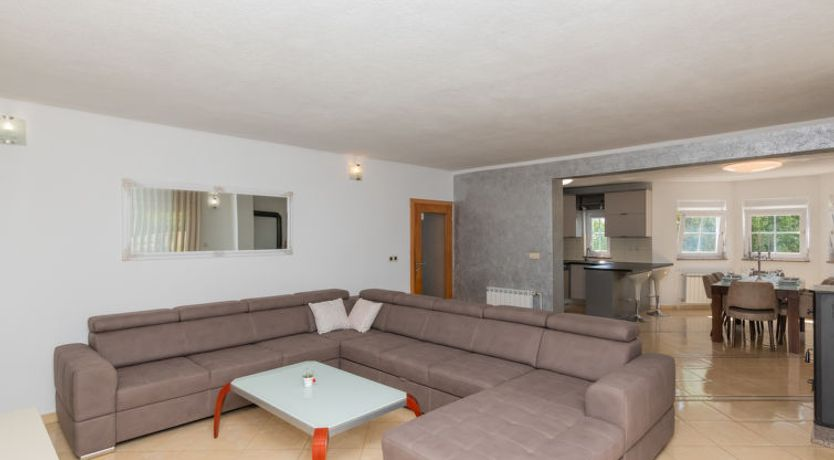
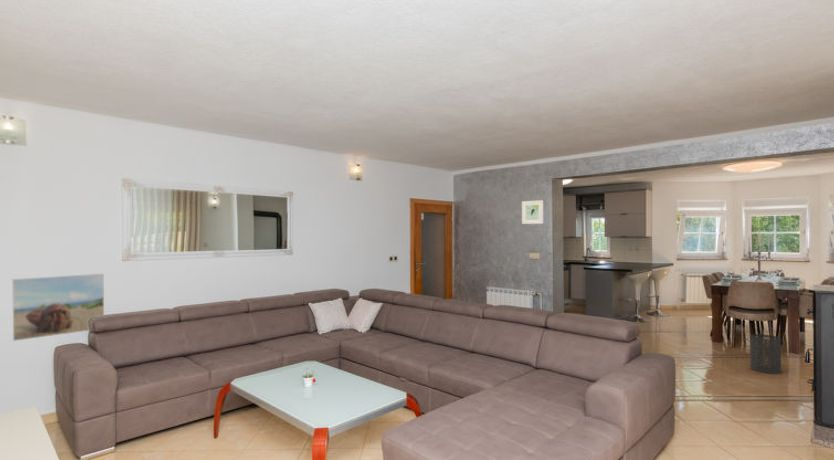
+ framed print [12,273,105,342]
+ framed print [521,199,544,225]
+ trash can [749,333,782,375]
